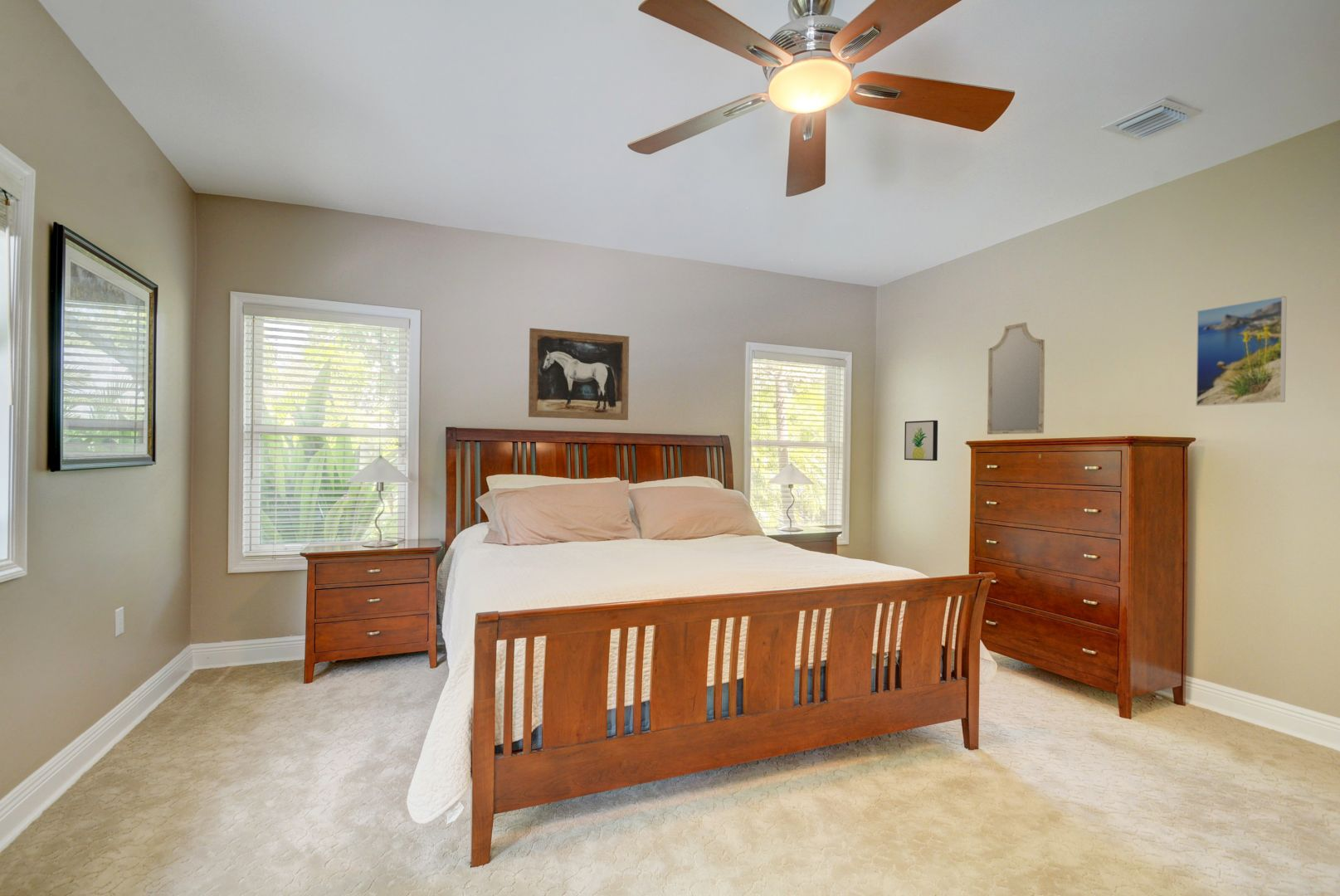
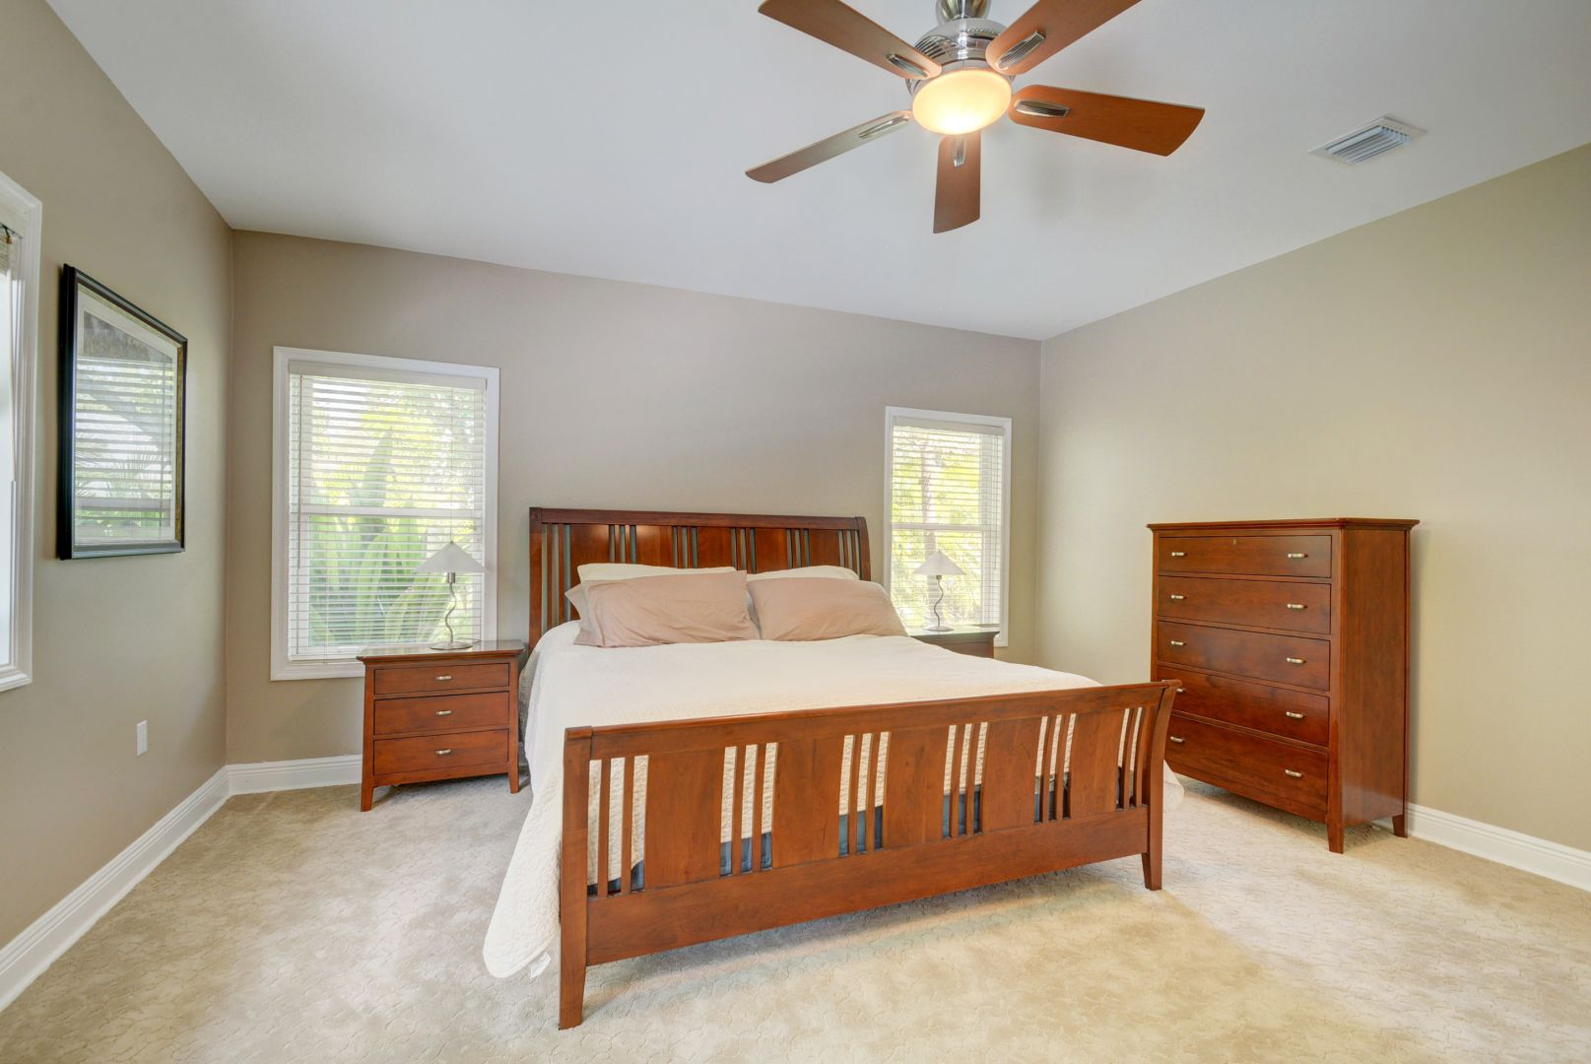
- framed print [1195,295,1288,407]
- home mirror [987,322,1045,435]
- wall art [528,328,630,421]
- wall art [904,420,938,461]
